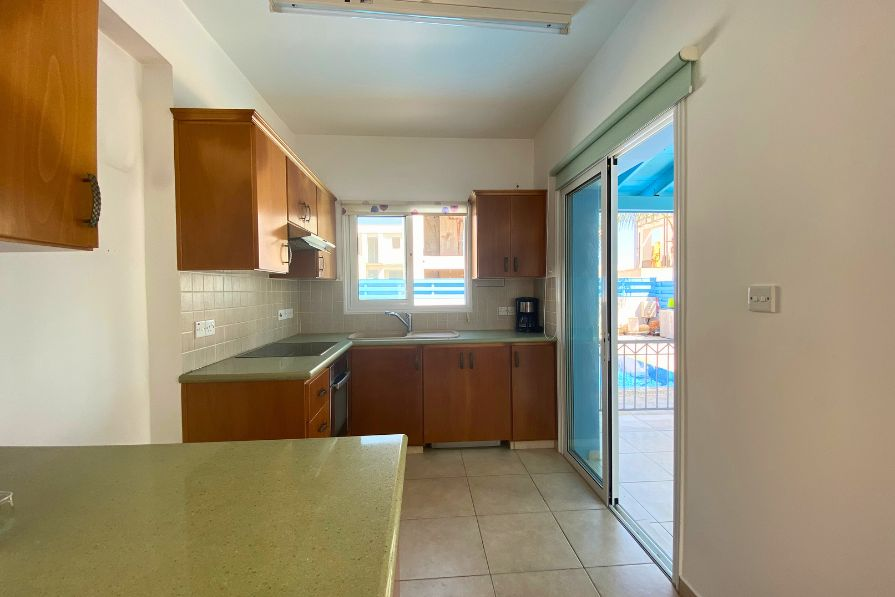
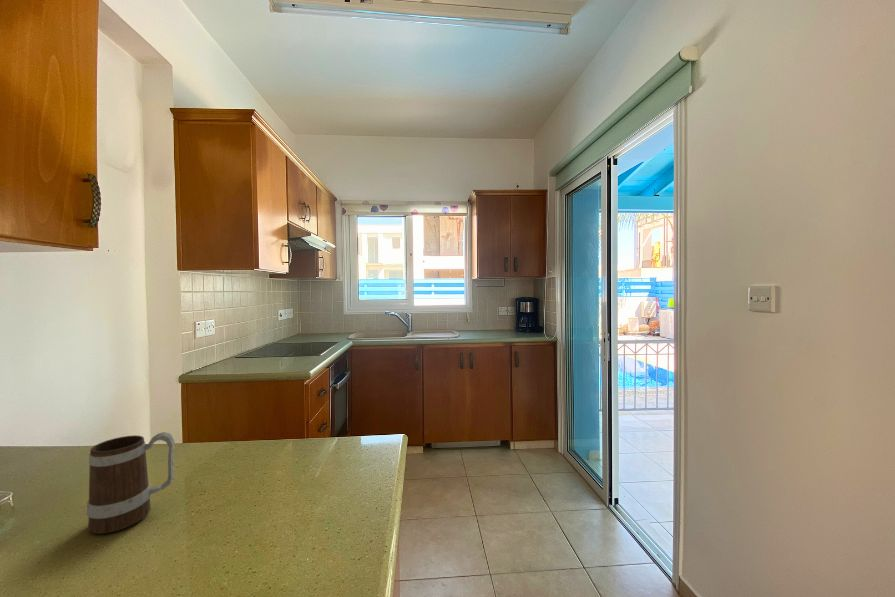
+ mug [86,431,176,535]
